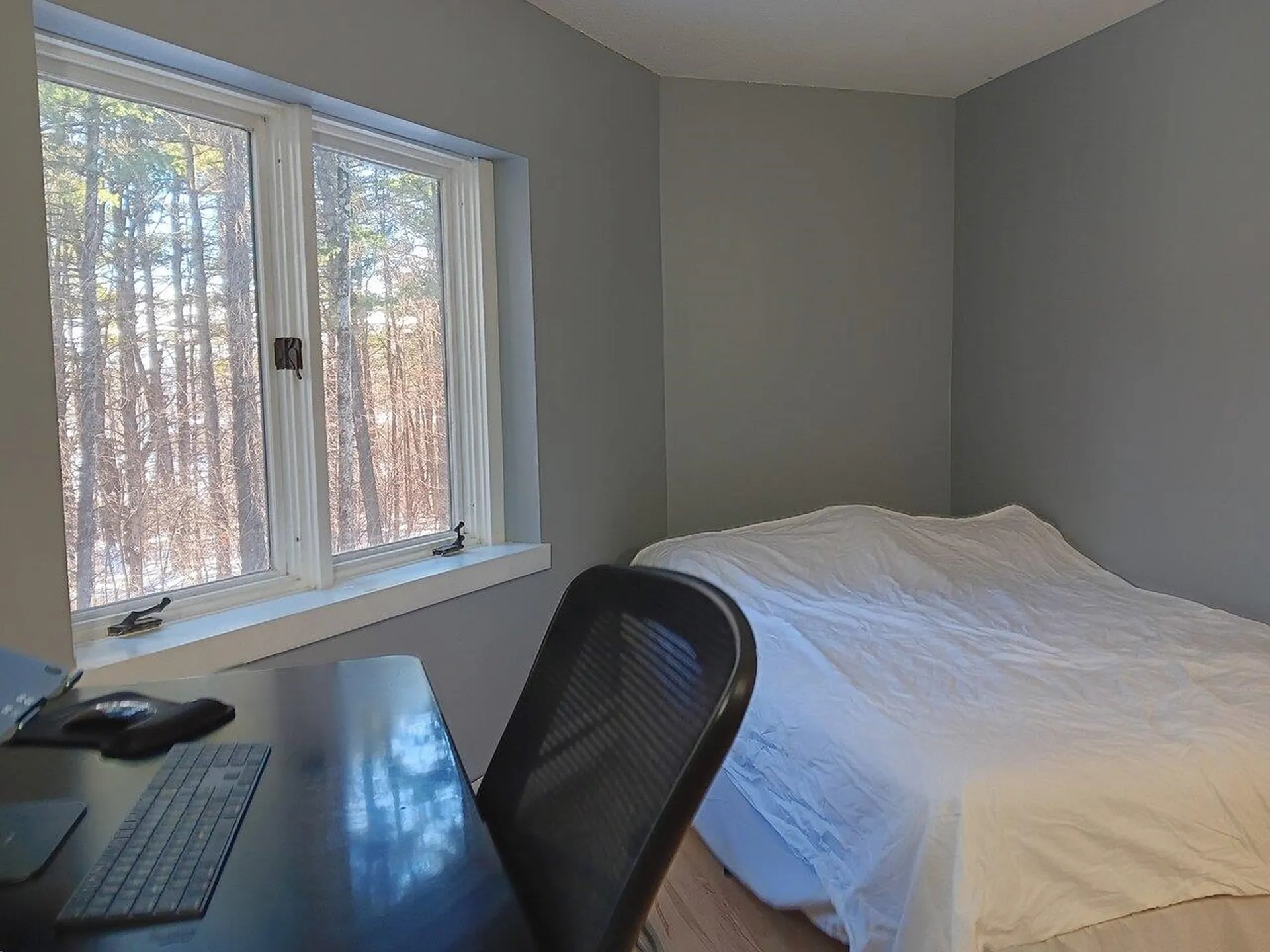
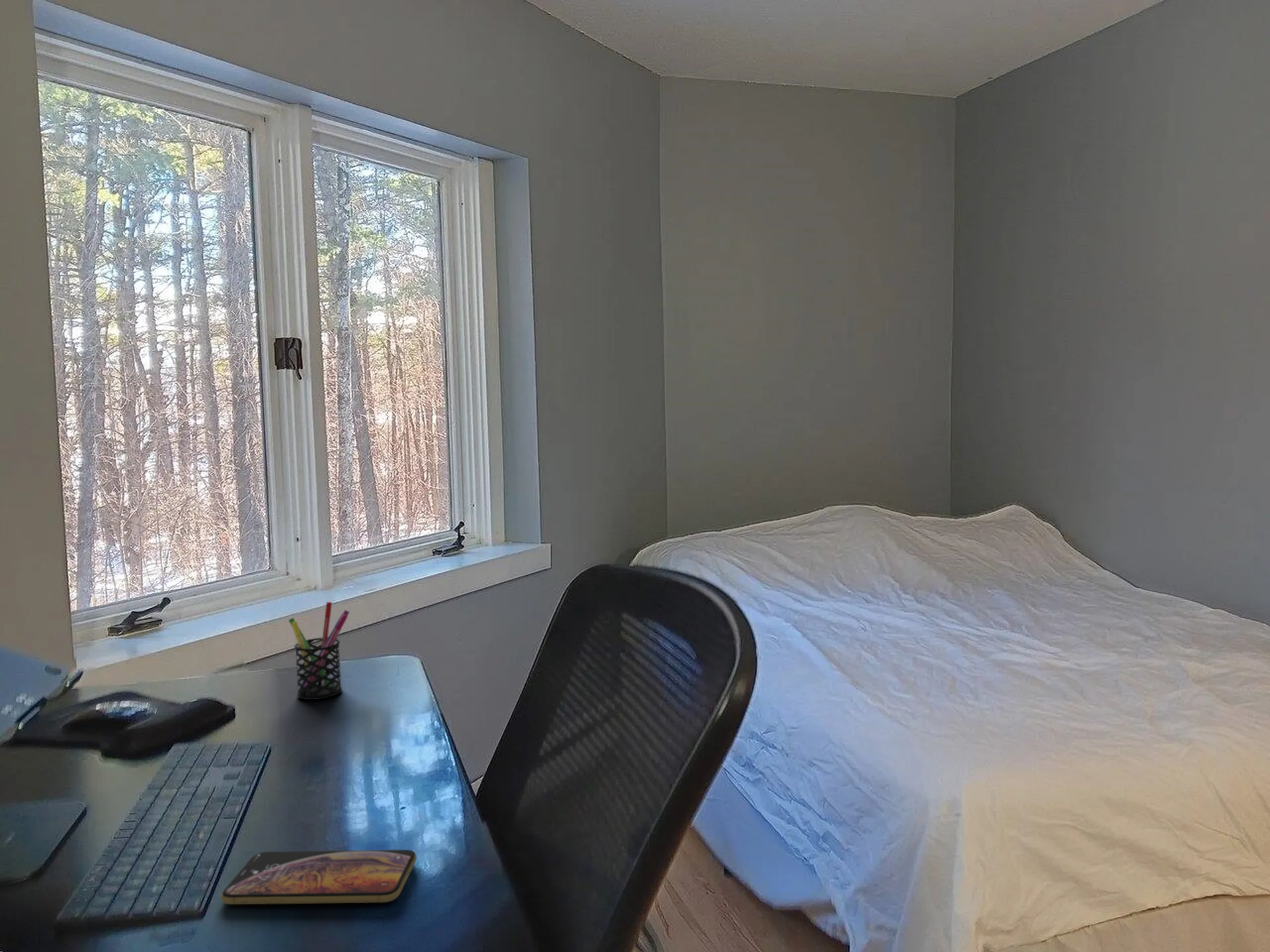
+ pen holder [288,601,351,700]
+ smartphone [220,849,417,905]
